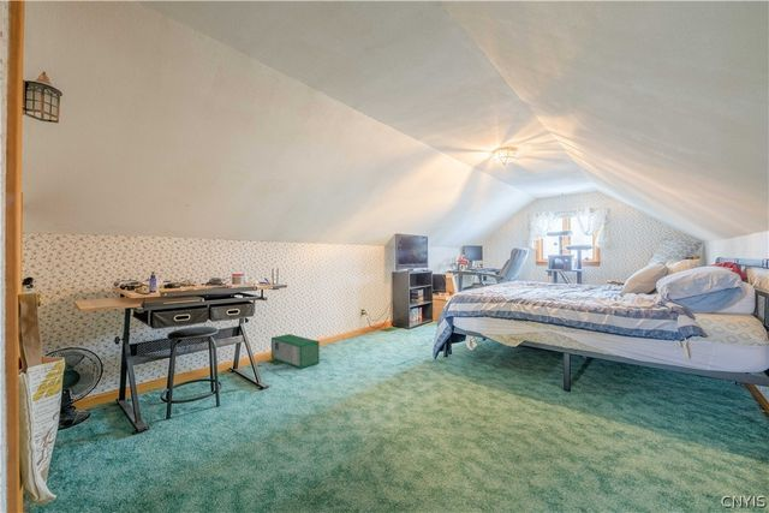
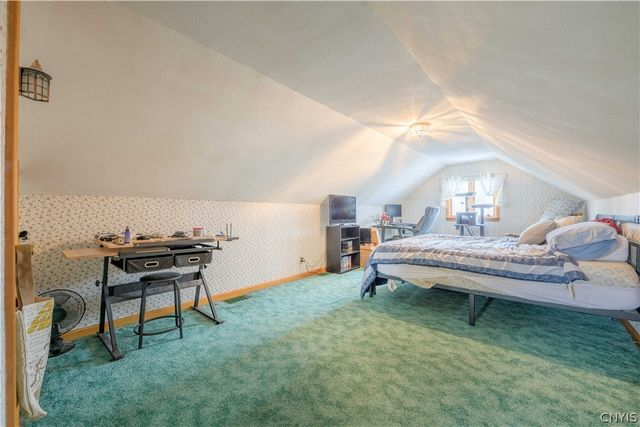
- storage bin [270,333,321,370]
